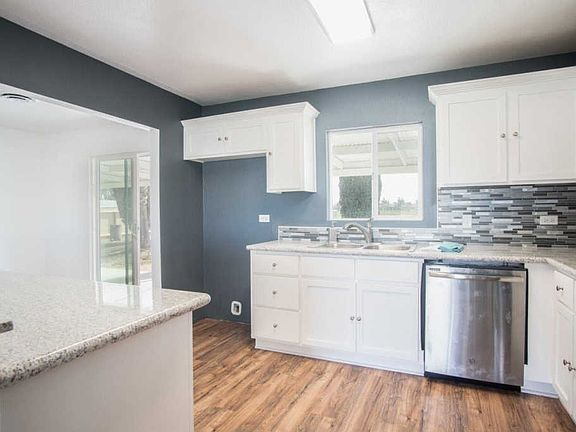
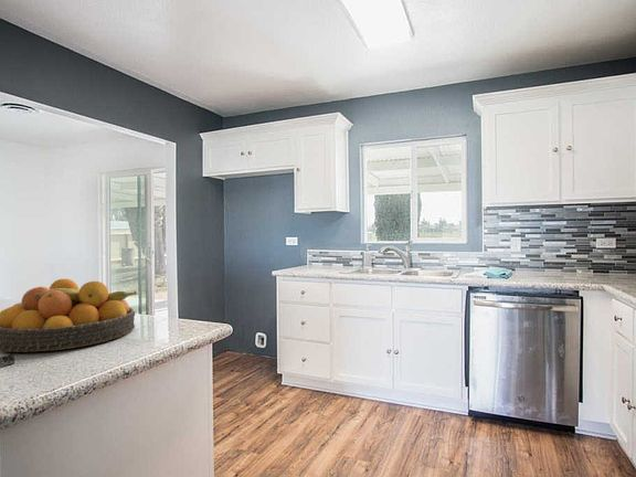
+ fruit bowl [0,277,138,353]
